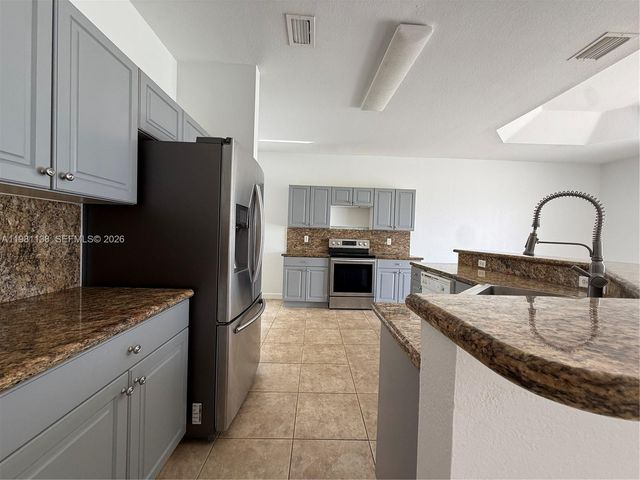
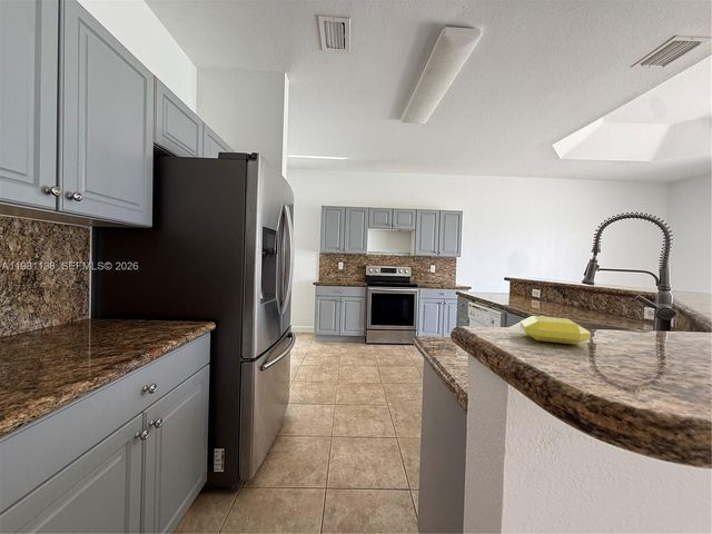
+ soap bar [520,315,592,346]
